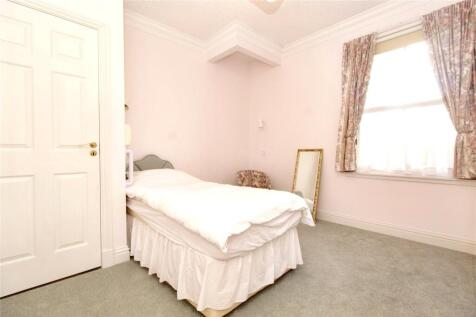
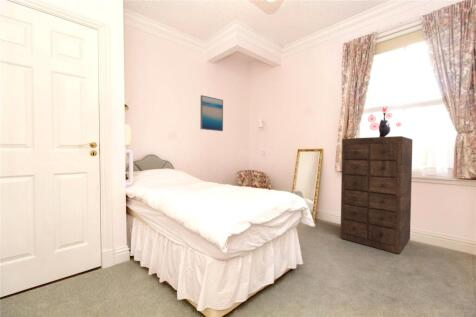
+ dresser [339,135,413,255]
+ toy figurine [367,106,402,137]
+ wall art [199,94,224,132]
